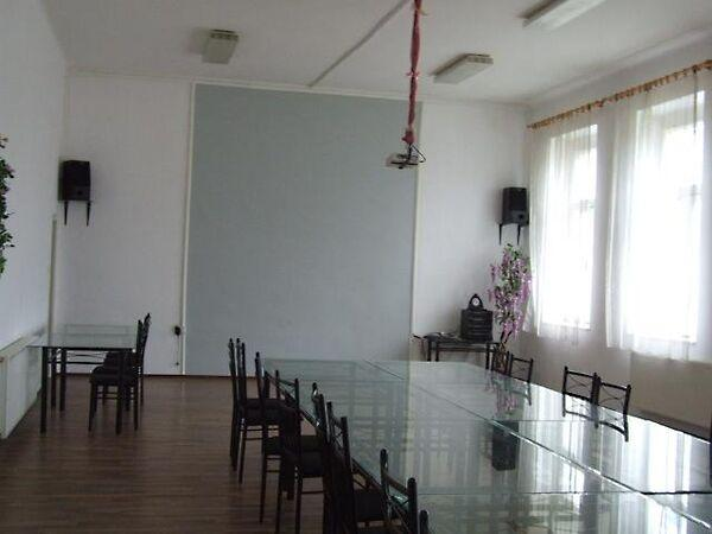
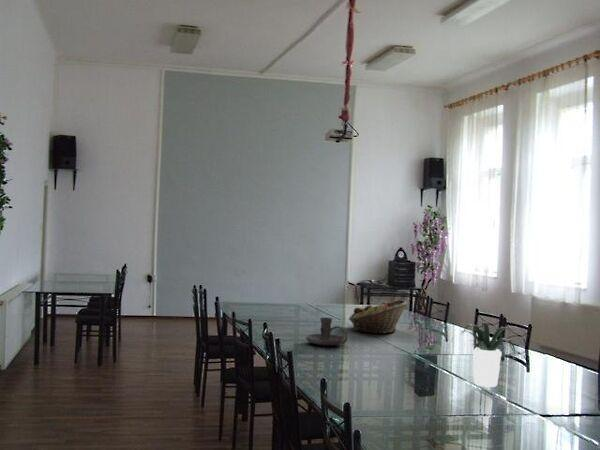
+ fruit basket [348,299,409,335]
+ candle holder [305,317,348,347]
+ potted plant [451,321,527,388]
